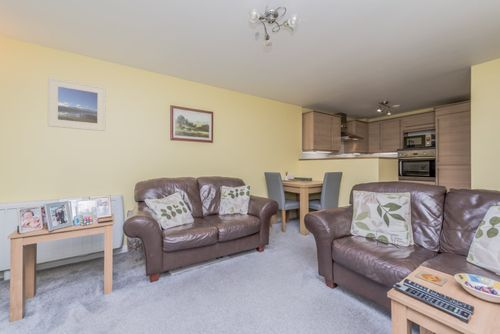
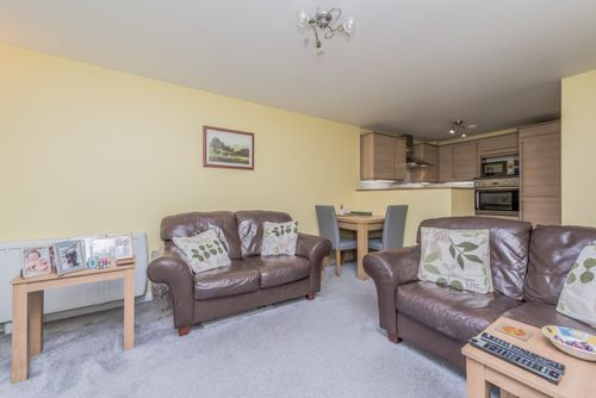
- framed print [47,76,107,132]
